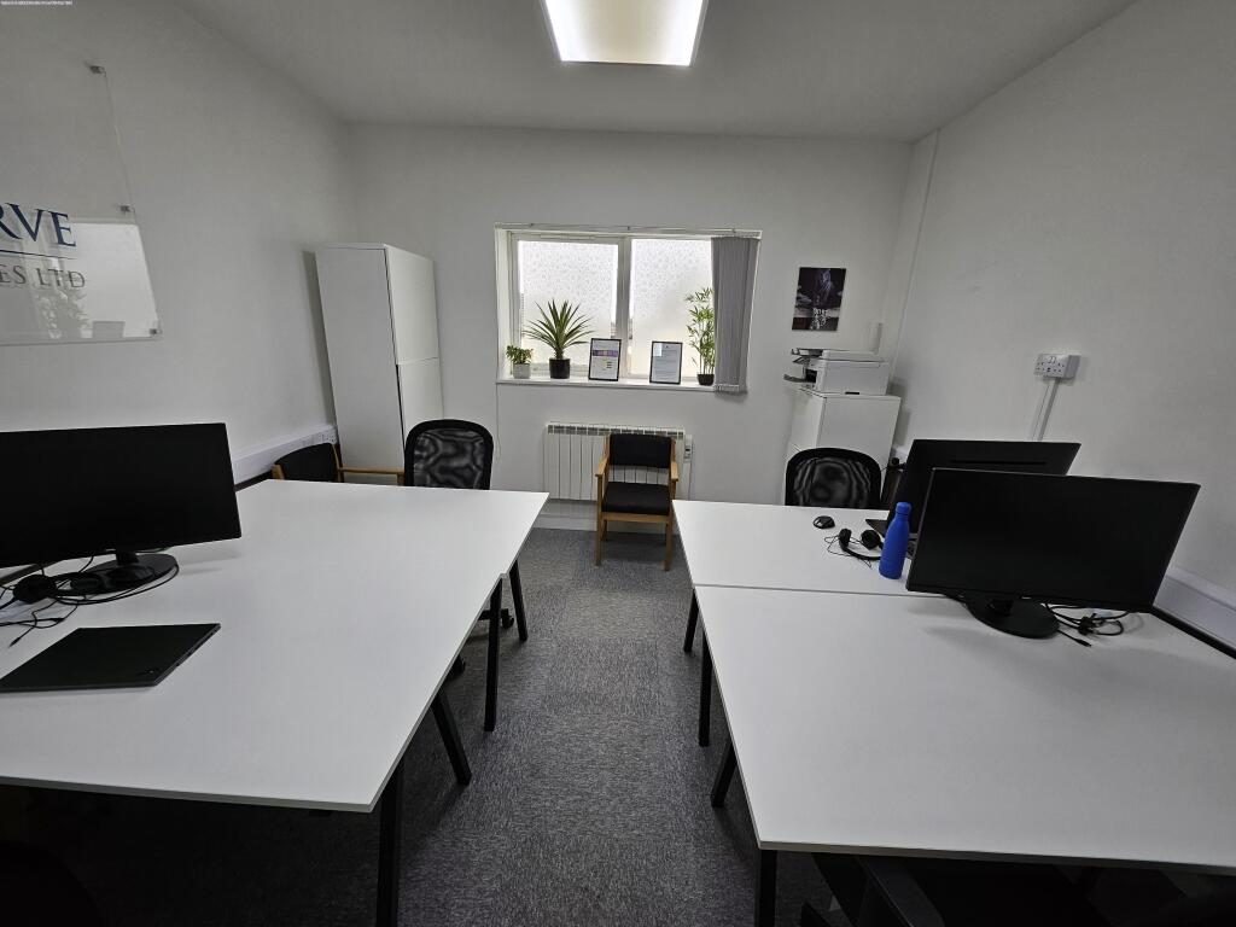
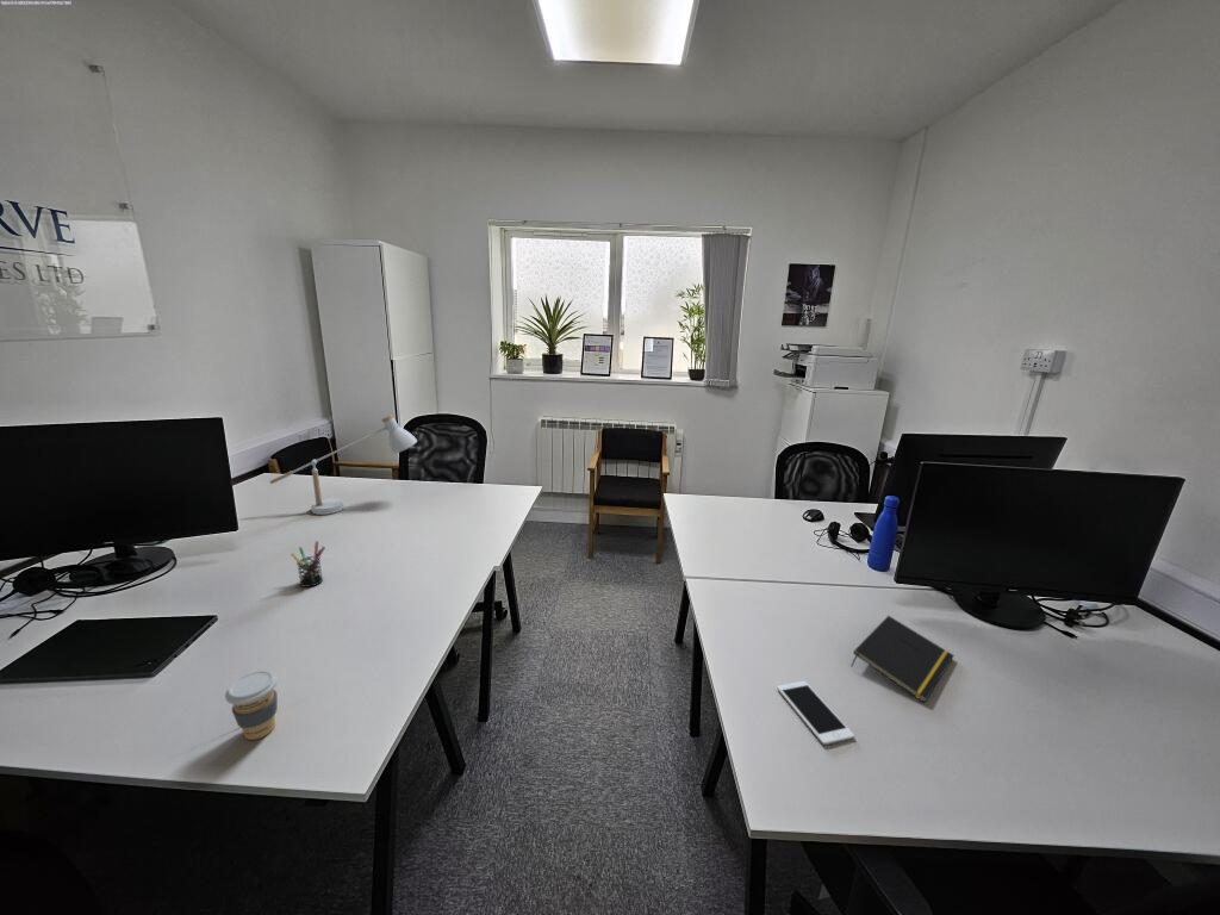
+ cell phone [776,680,855,746]
+ notepad [849,615,956,704]
+ desk lamp [268,413,418,516]
+ coffee cup [224,670,279,741]
+ pen holder [290,540,326,589]
